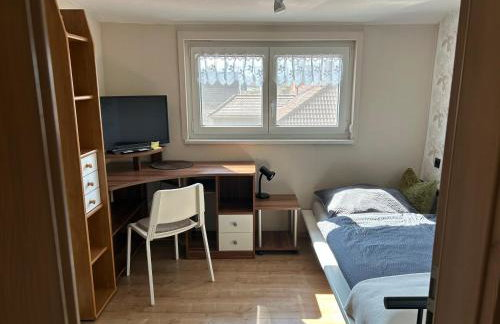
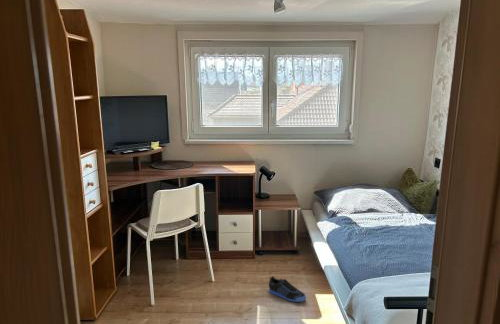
+ sneaker [268,275,307,303]
